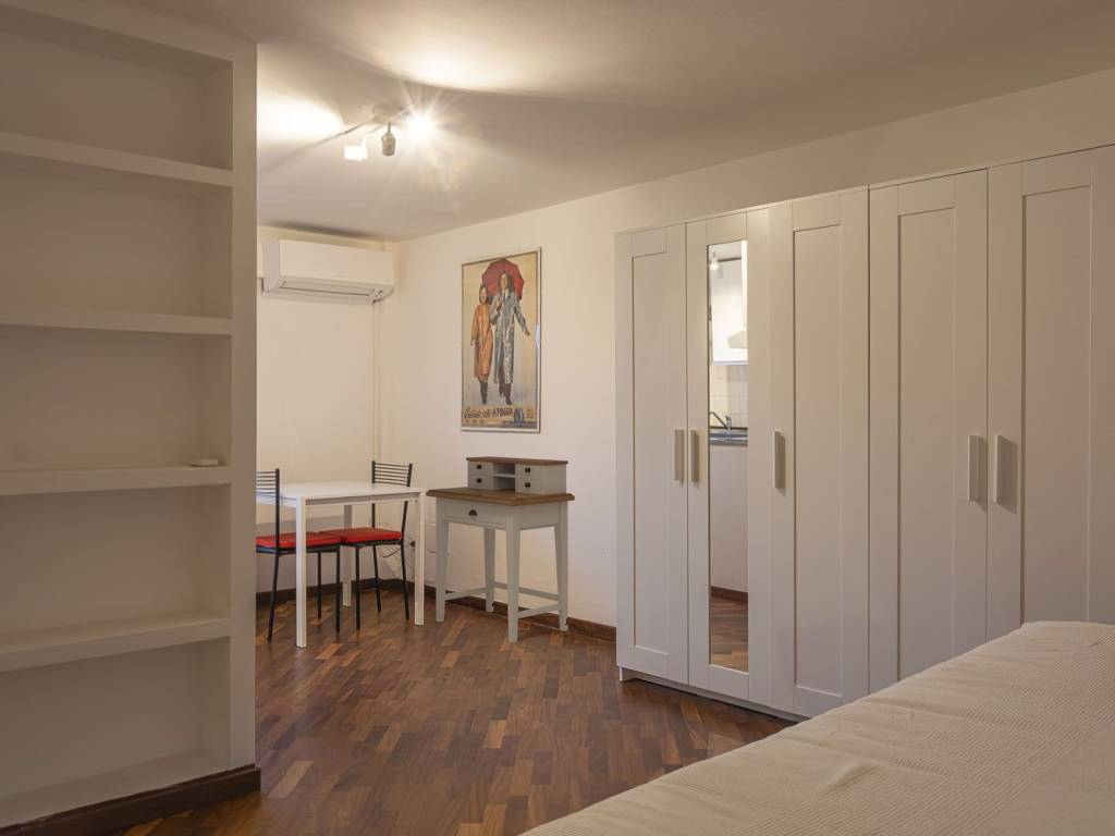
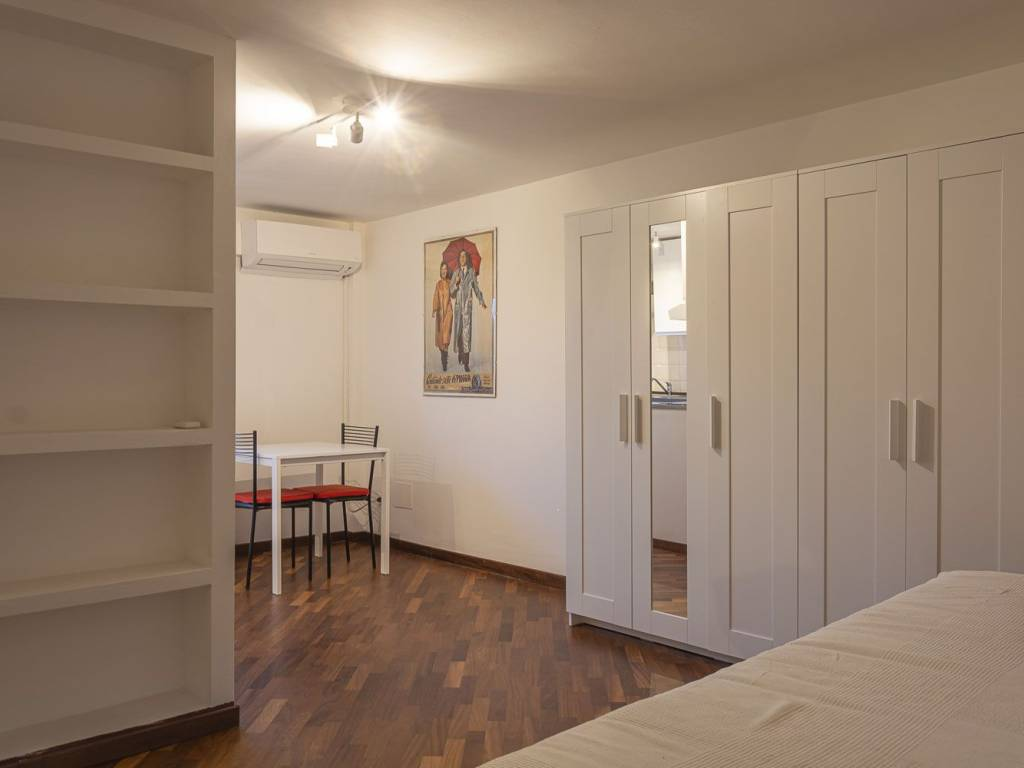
- desk [425,455,576,643]
